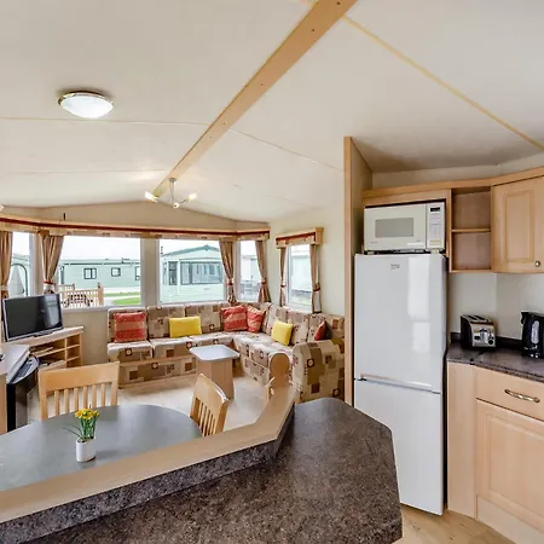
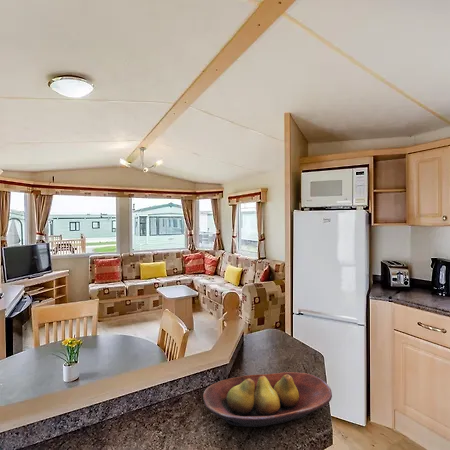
+ fruit bowl [202,371,333,428]
